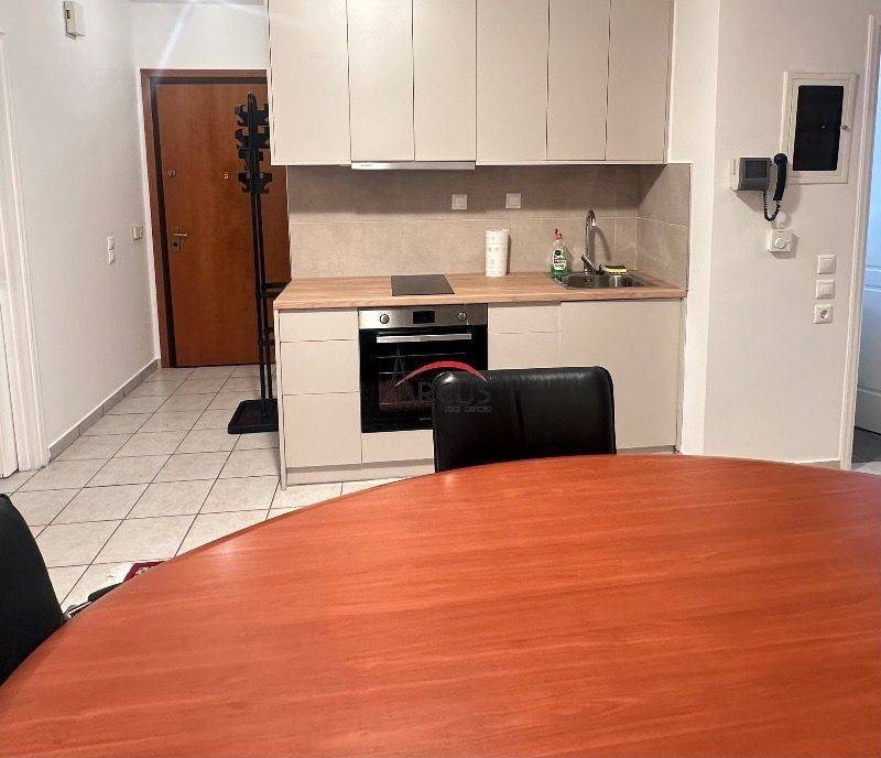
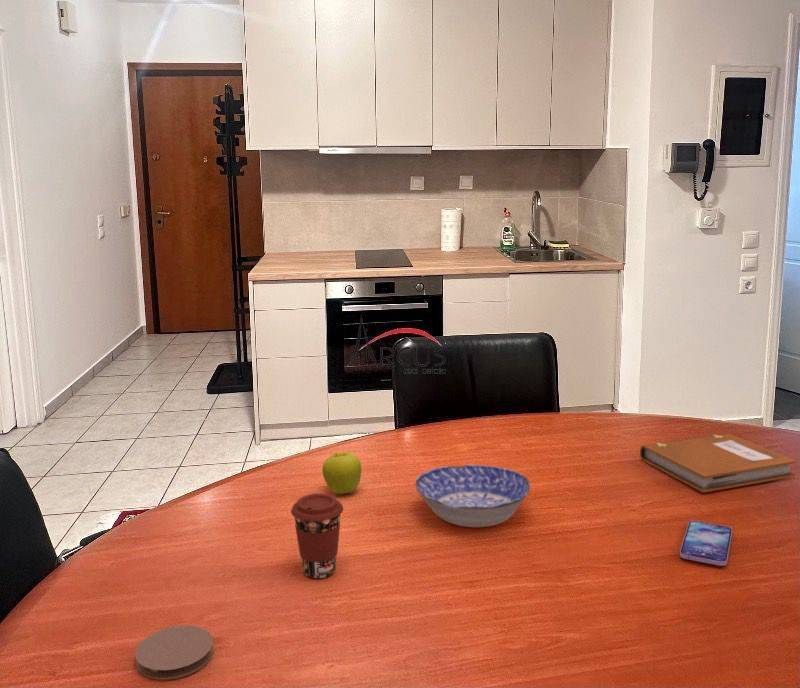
+ coffee cup [290,493,344,579]
+ smartphone [679,520,733,567]
+ notebook [639,433,797,494]
+ coaster [134,624,214,681]
+ bowl [414,464,531,528]
+ fruit [322,452,362,495]
